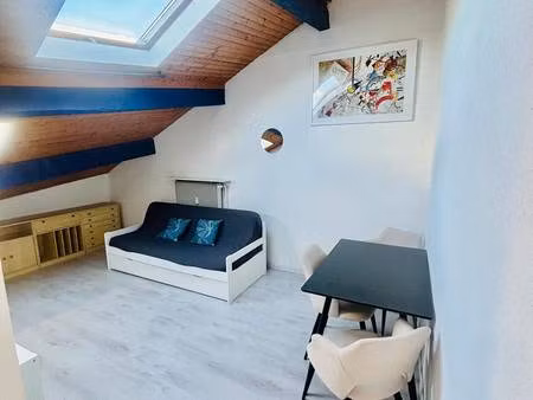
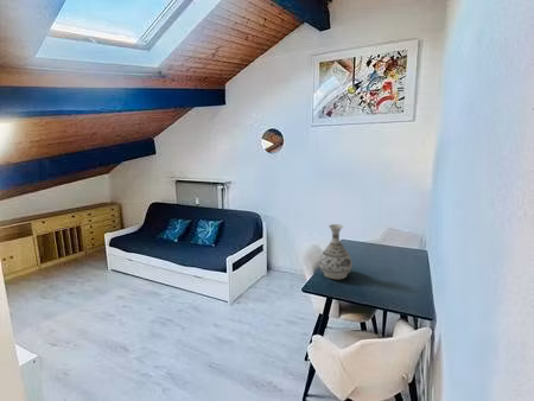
+ vase [318,223,354,280]
